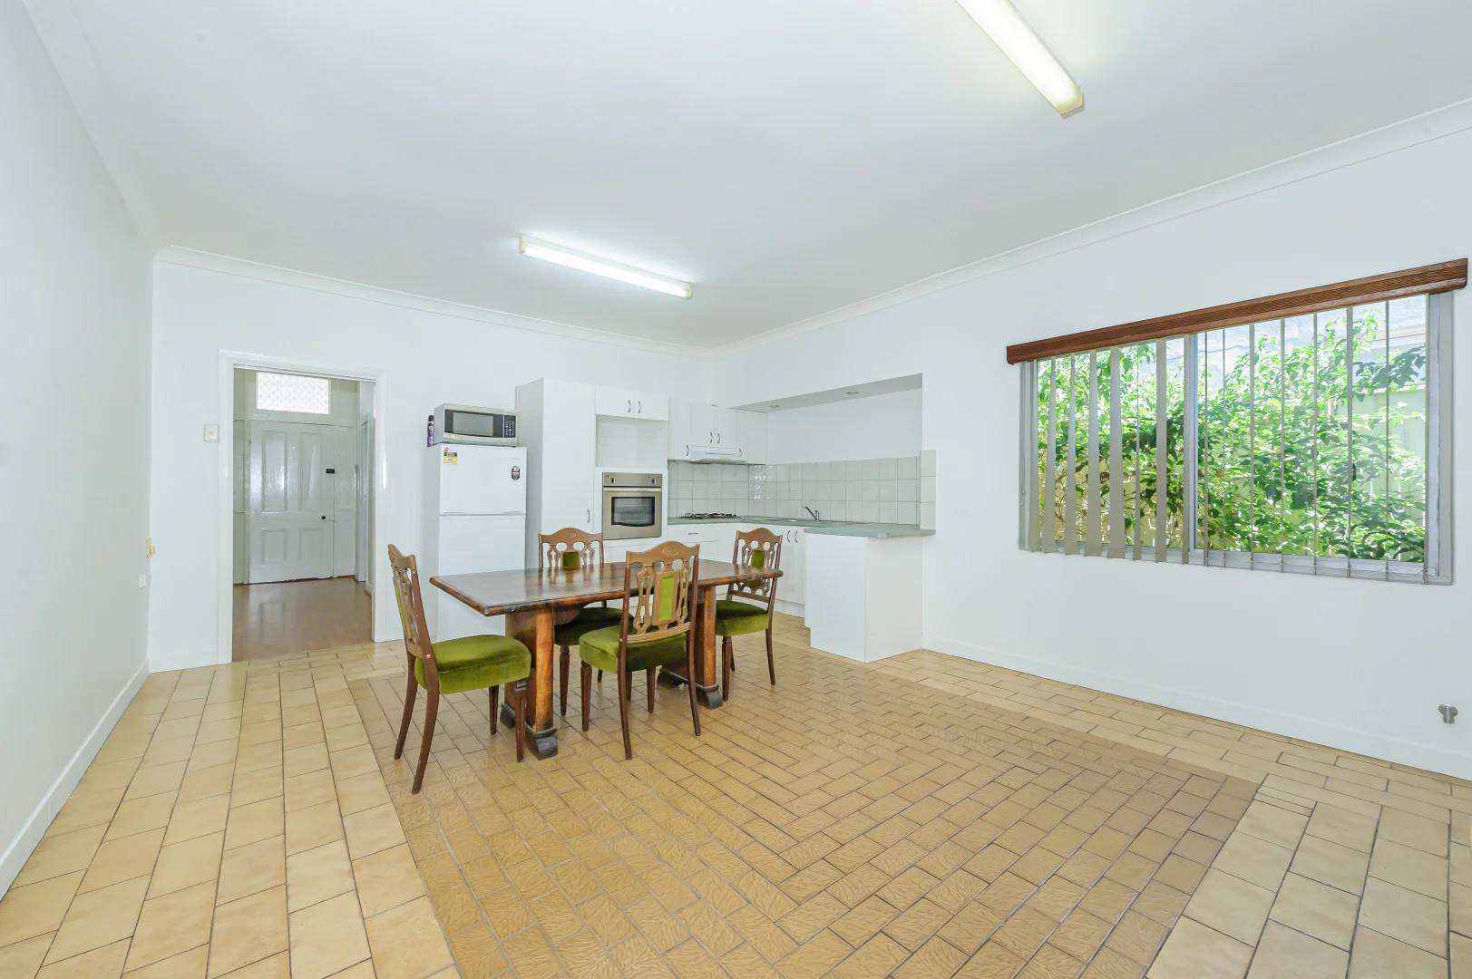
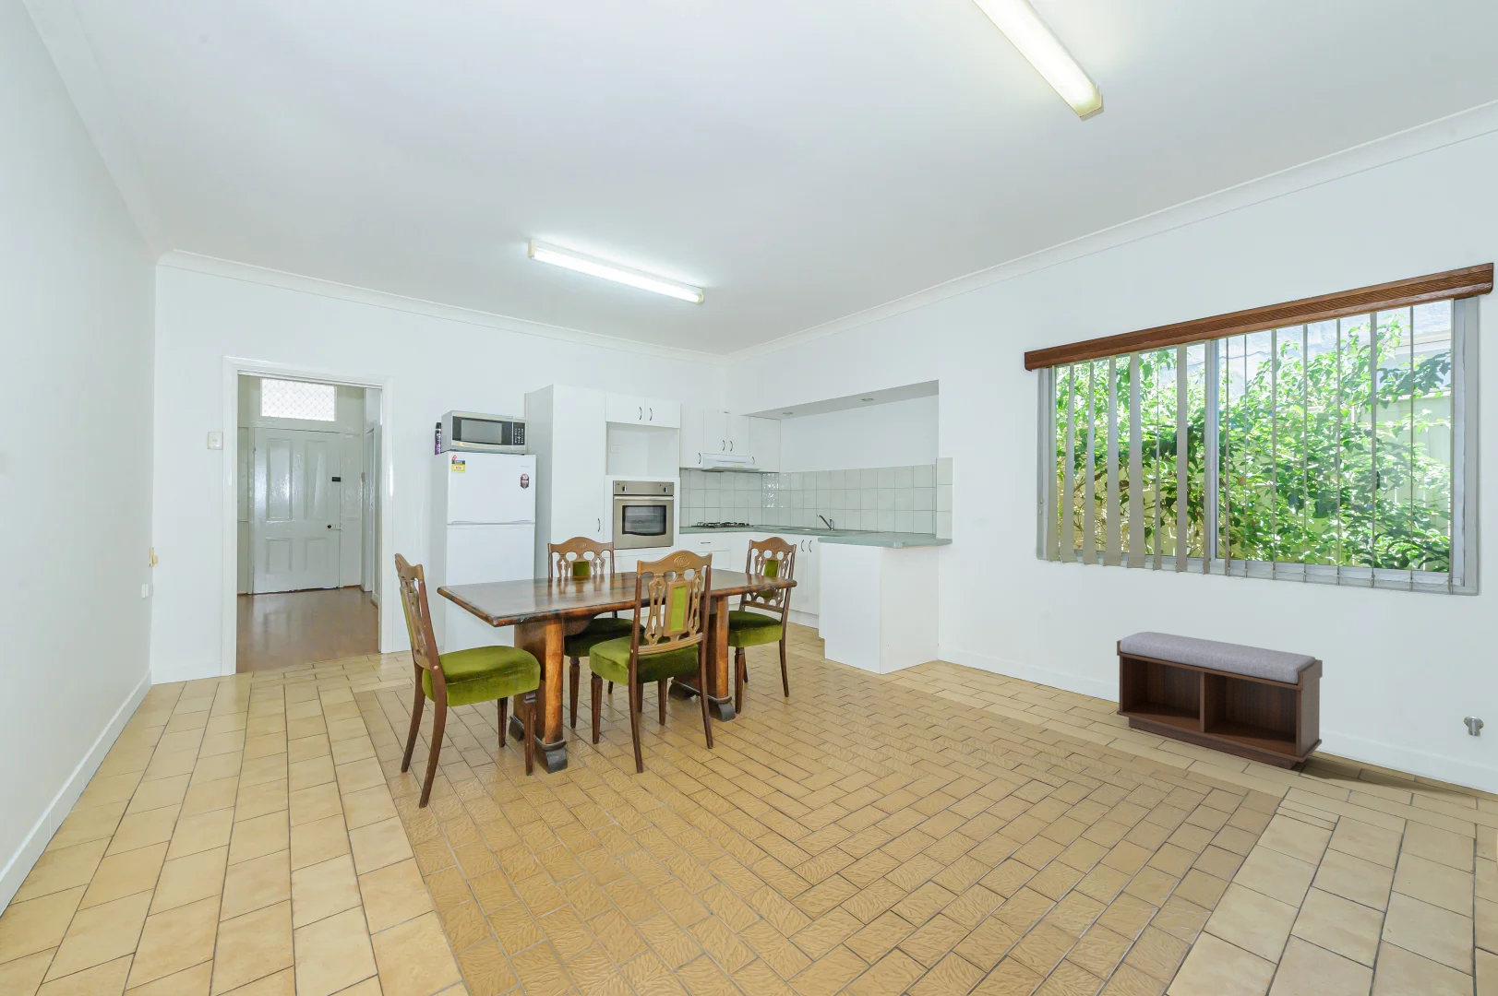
+ bench [1115,630,1323,770]
